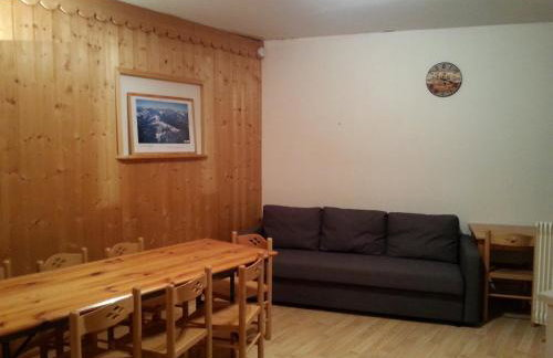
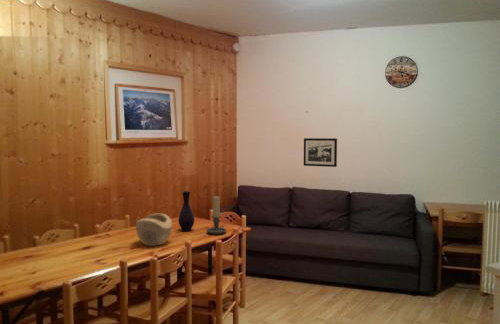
+ candle holder [205,195,227,235]
+ decorative bowl [135,213,173,247]
+ picture frame [303,137,338,168]
+ vase [177,190,195,232]
